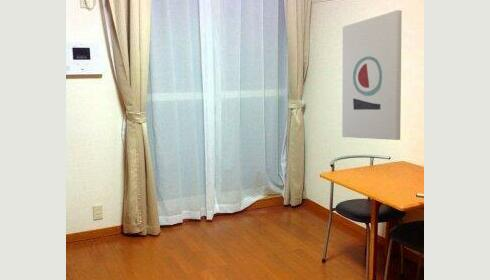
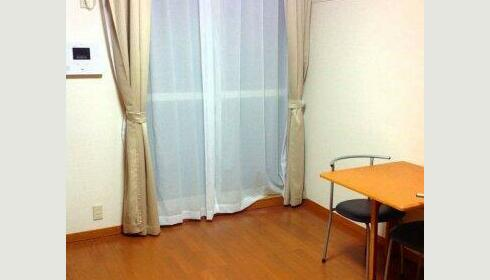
- wall art [341,9,403,141]
